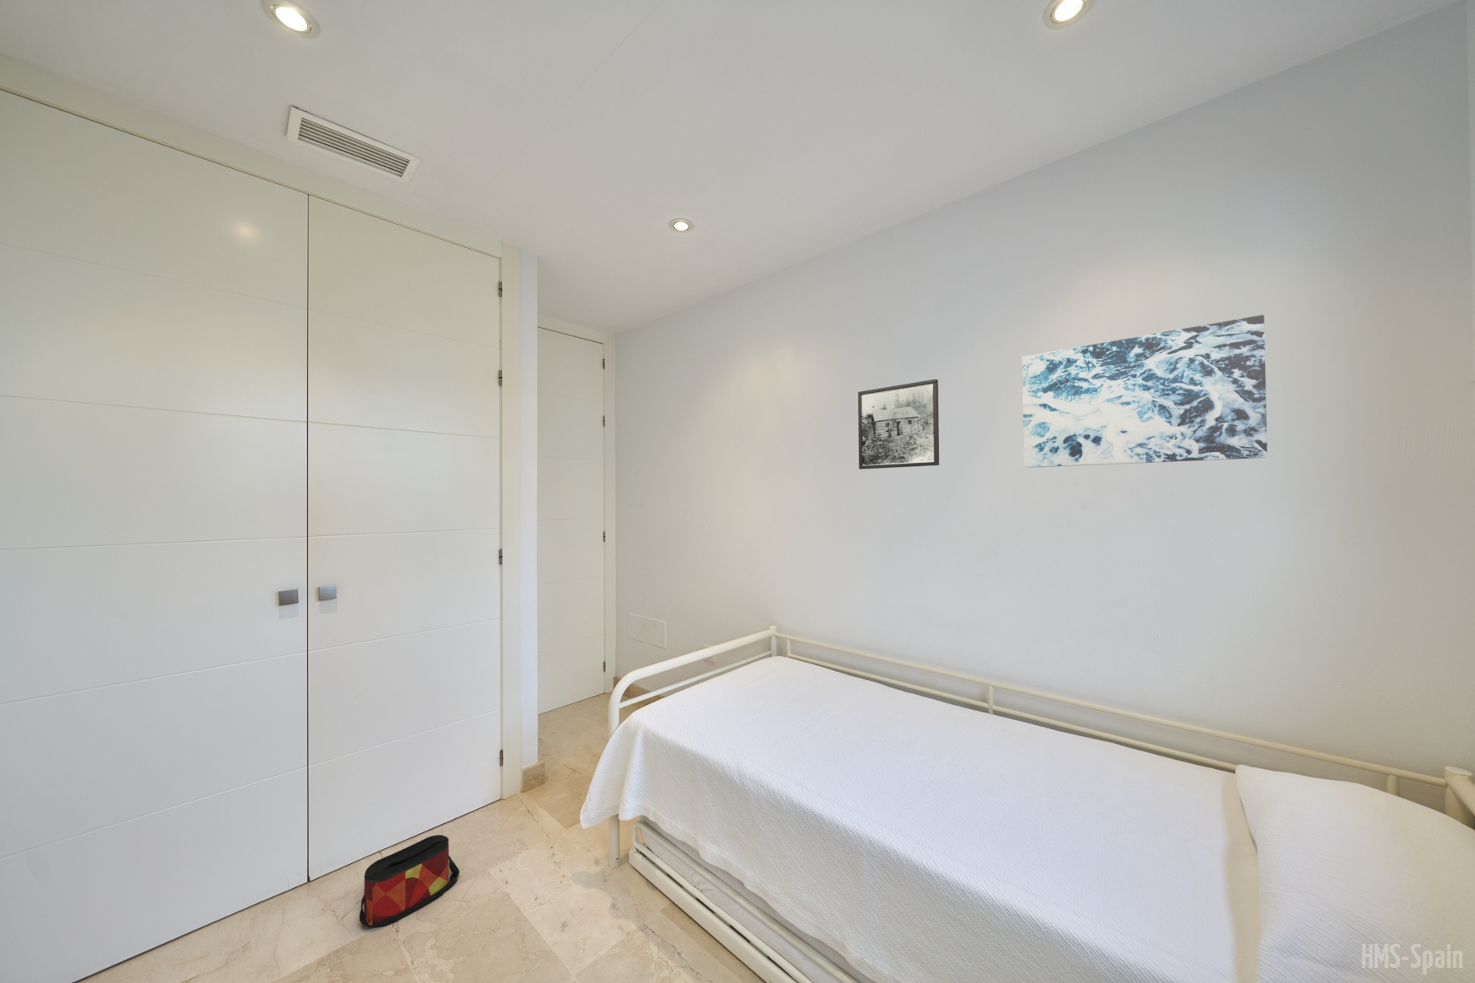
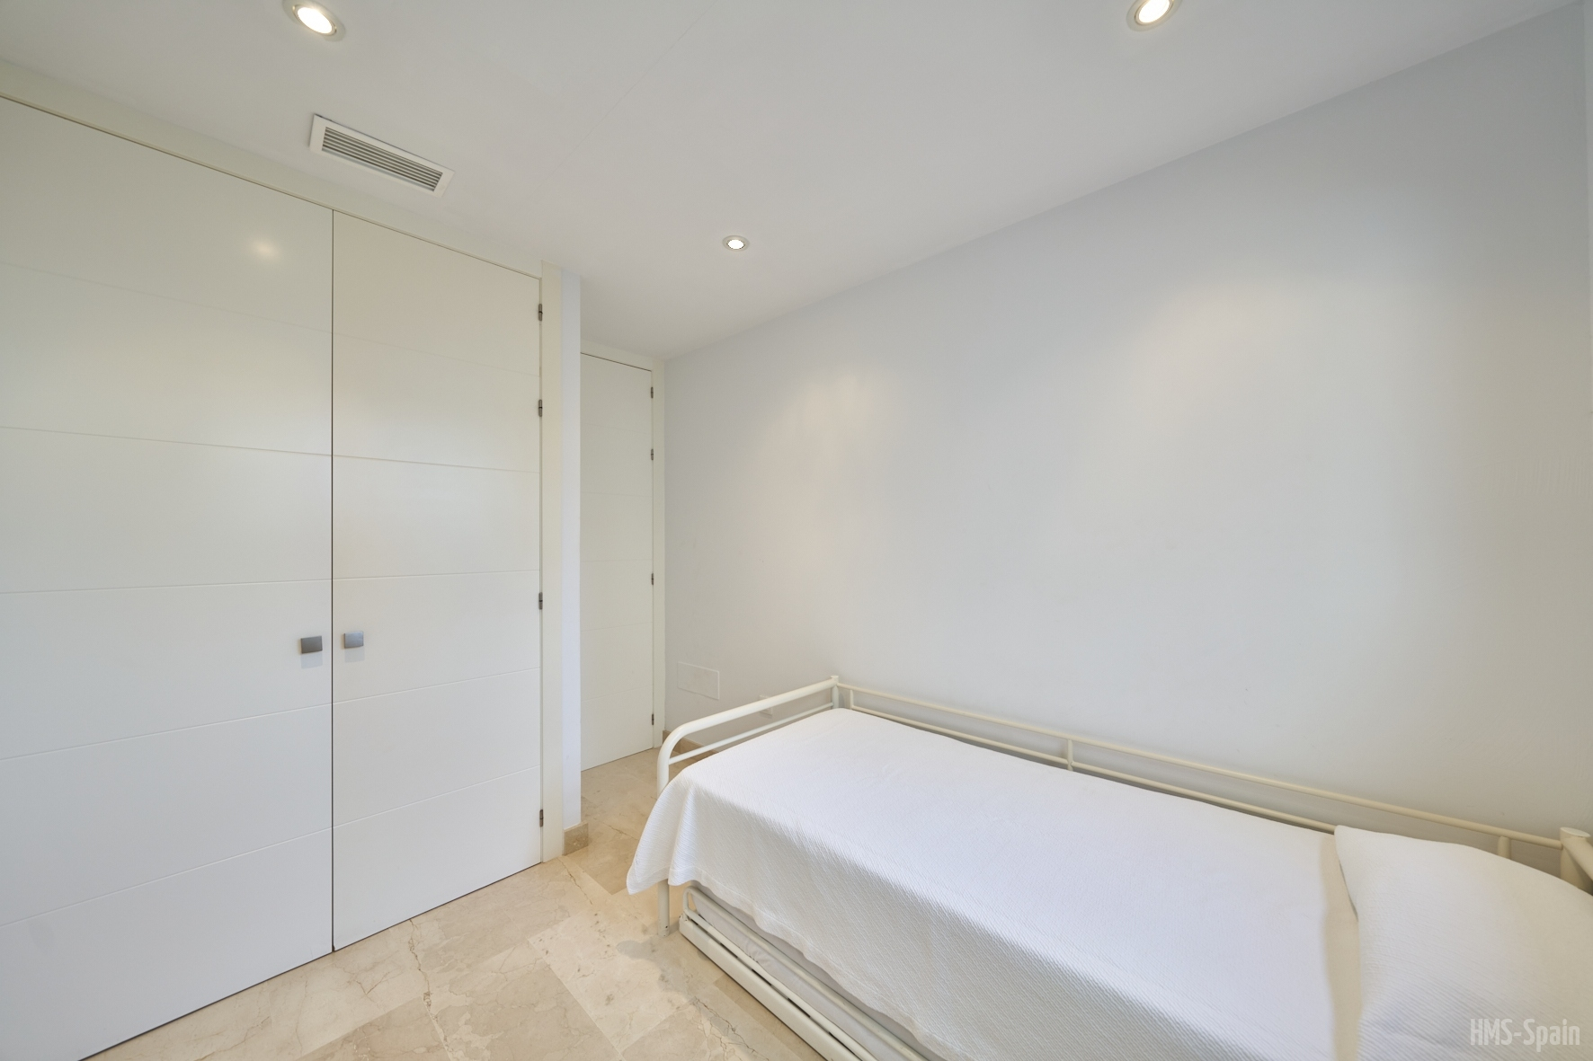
- bag [359,834,461,928]
- wall art [1021,314,1268,468]
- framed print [858,377,940,471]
